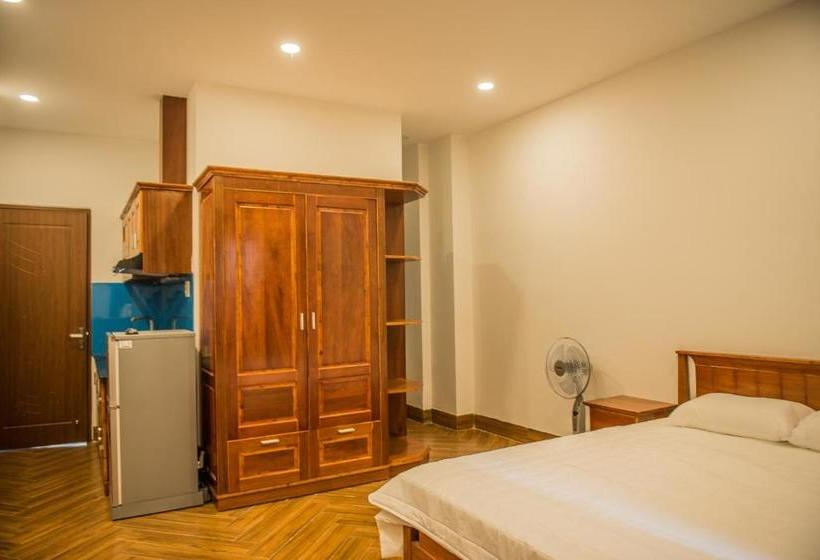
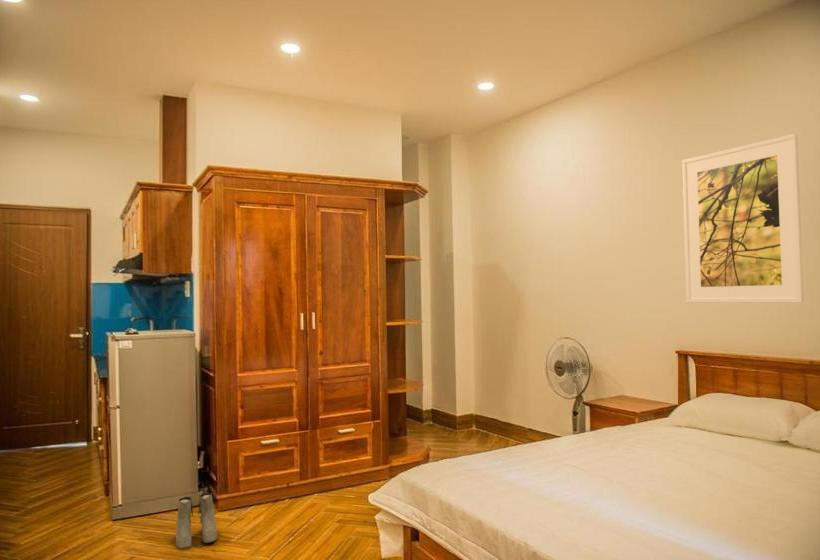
+ boots [175,492,218,550]
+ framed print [681,133,805,304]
